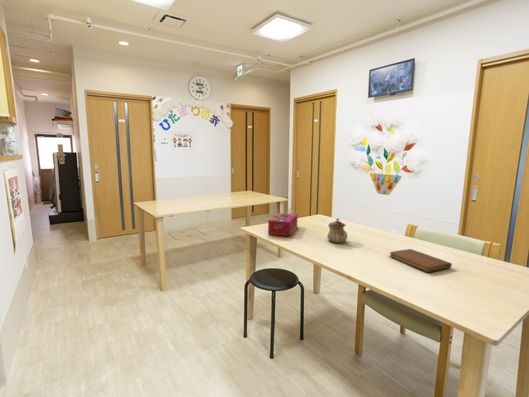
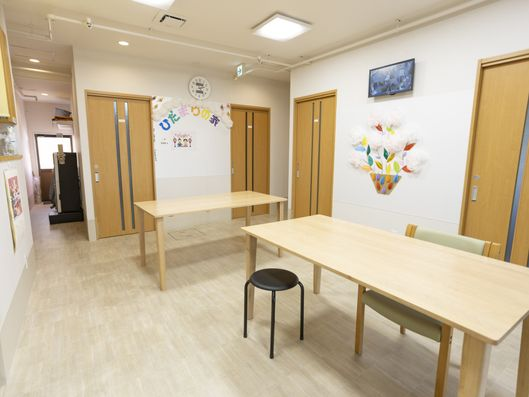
- tissue box [267,212,299,237]
- teapot [326,217,348,244]
- notebook [389,248,453,273]
